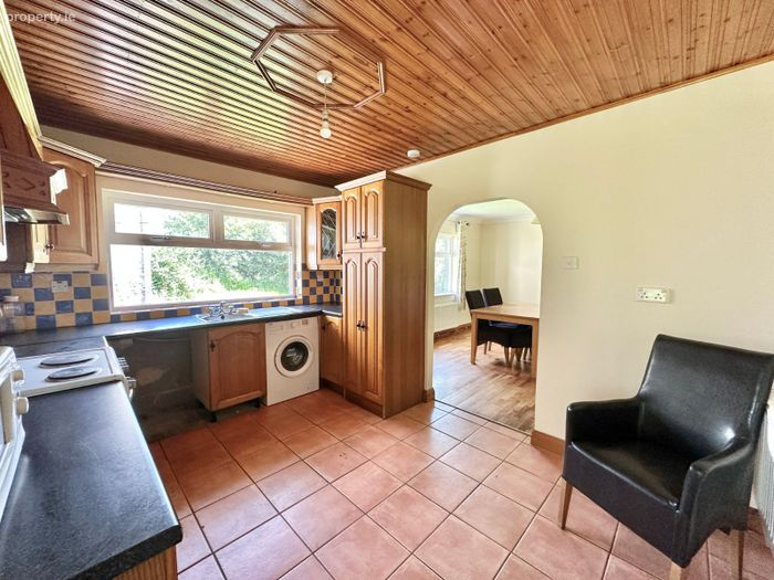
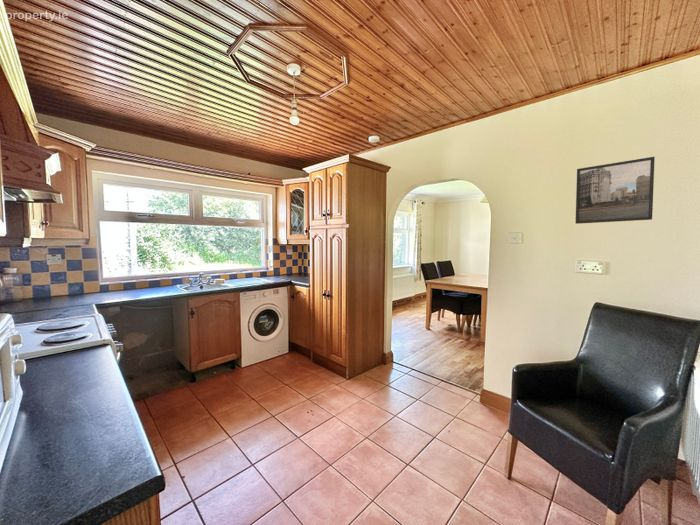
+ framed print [574,156,656,225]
